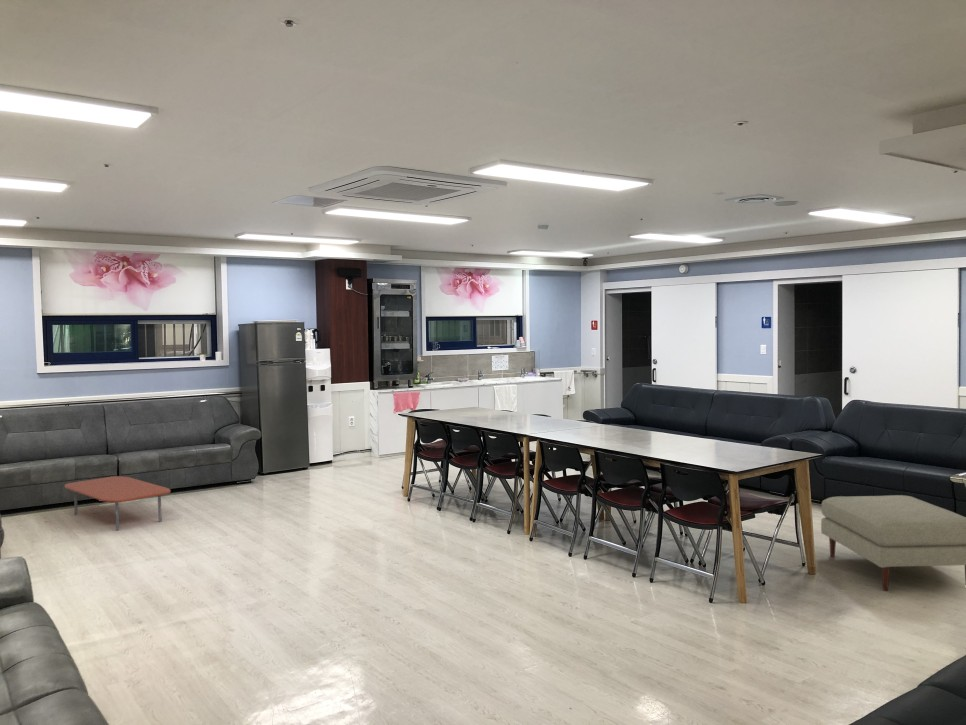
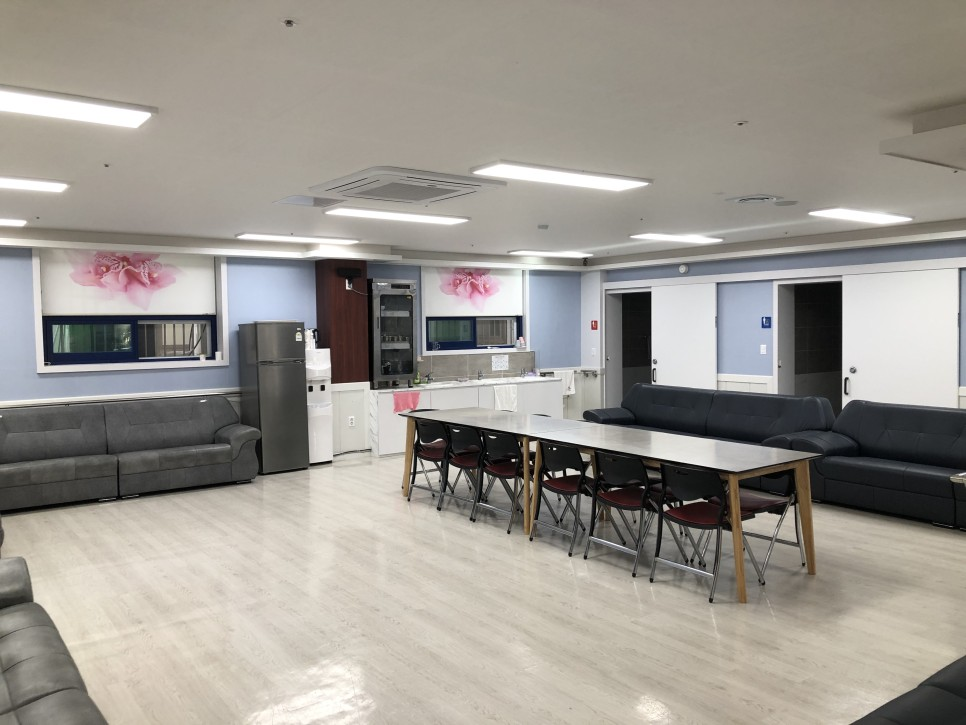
- ottoman [820,494,966,591]
- coffee table [64,475,171,531]
